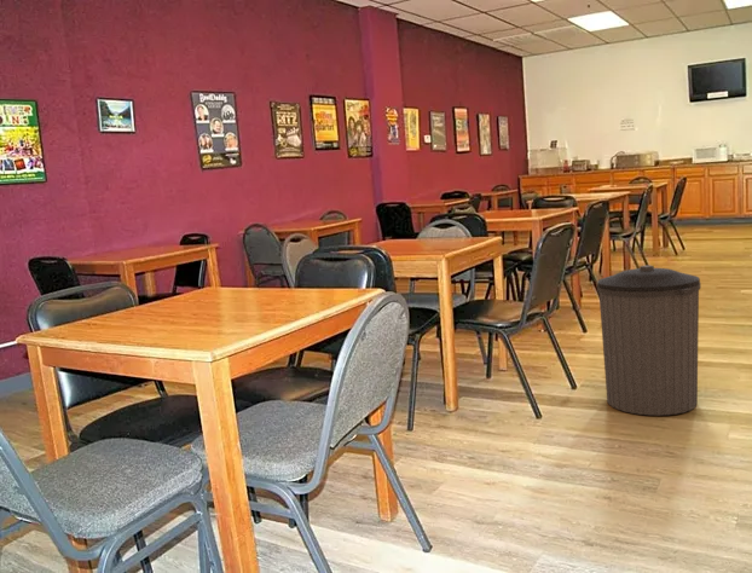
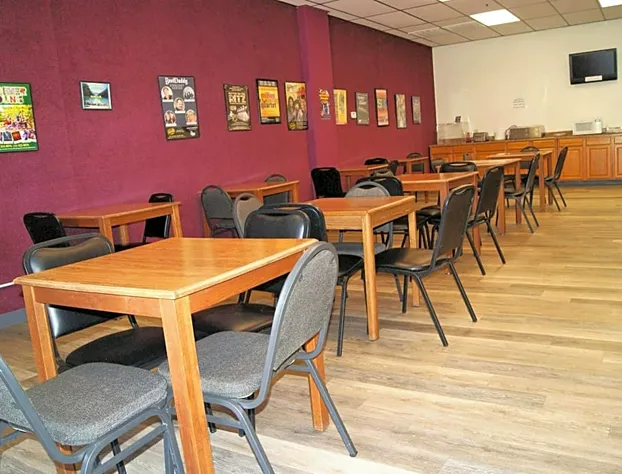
- trash can [596,264,701,417]
